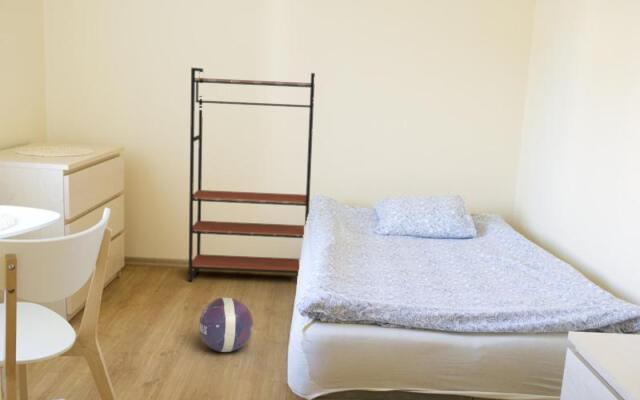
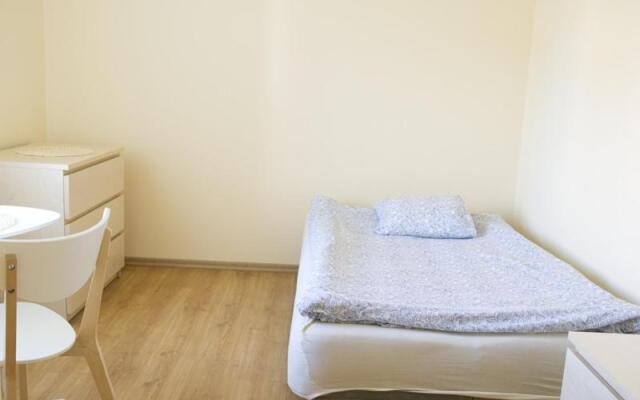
- ball [198,297,254,353]
- bookshelf [187,67,316,282]
